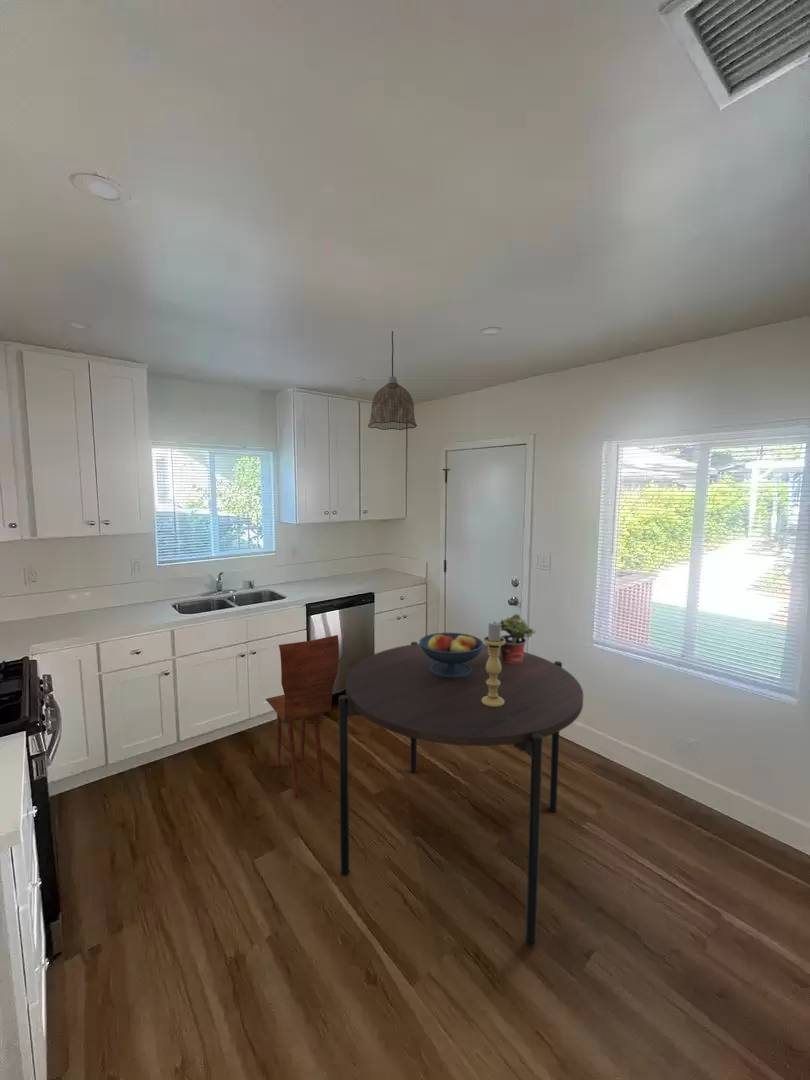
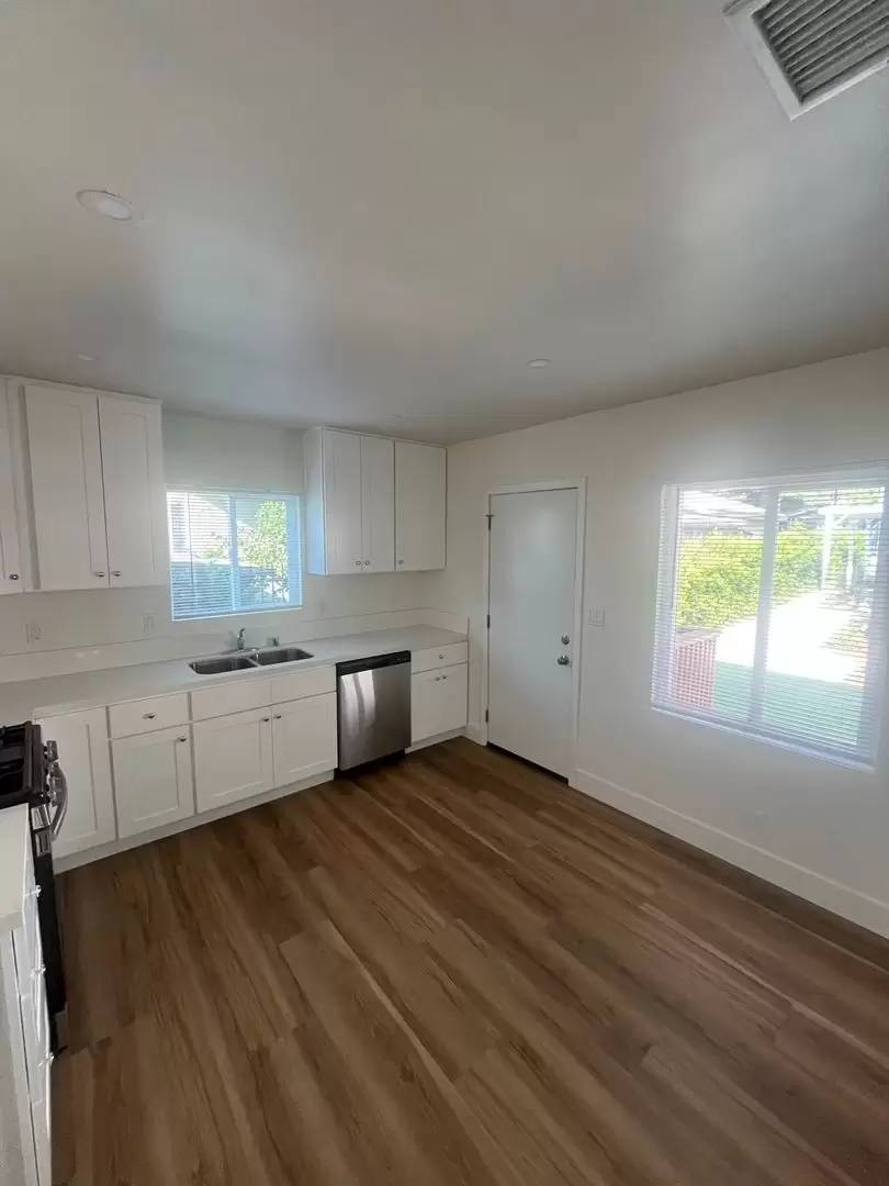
- candle holder [482,621,505,707]
- dining chair [265,634,340,799]
- fruit bowl [418,632,485,678]
- dining table [337,641,584,947]
- pendant lamp [367,330,418,431]
- potted plant [499,613,536,664]
